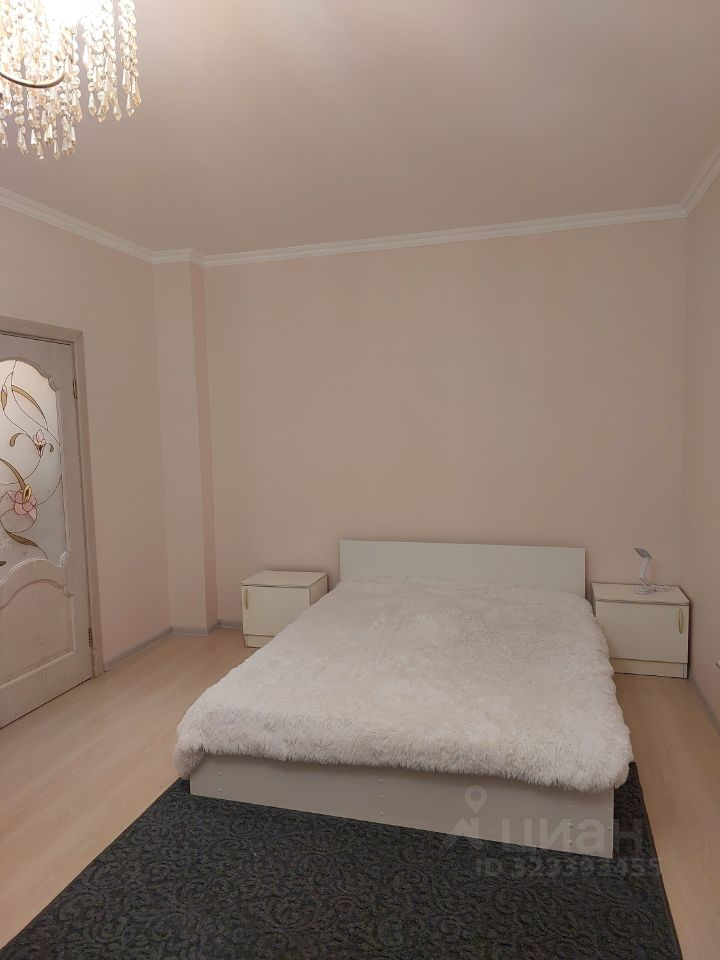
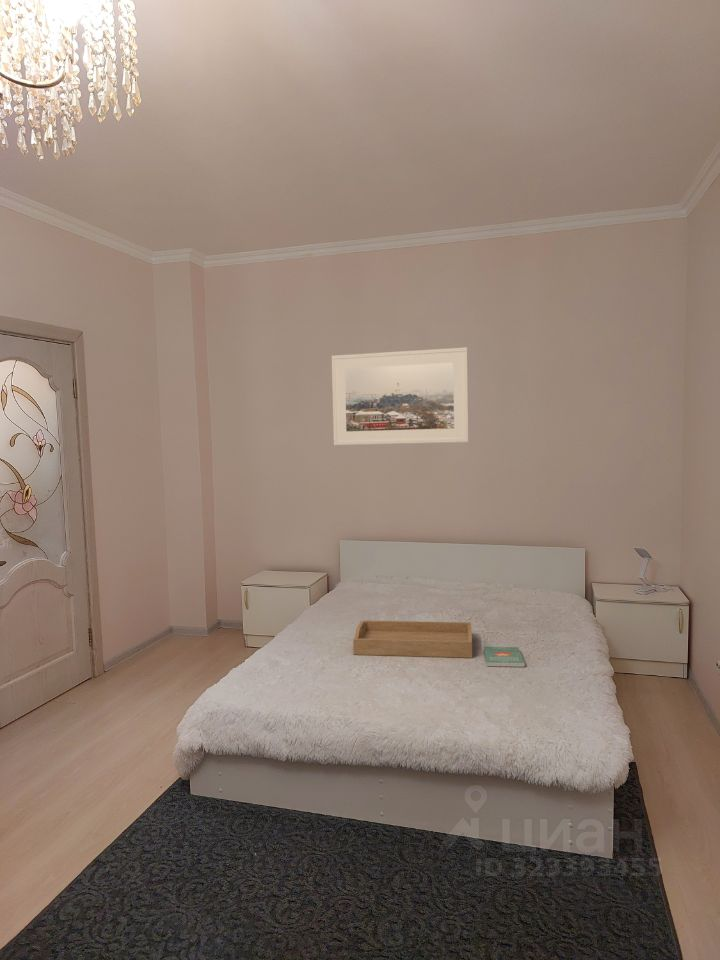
+ book [483,646,526,668]
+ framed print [331,346,470,446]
+ serving tray [352,619,473,659]
